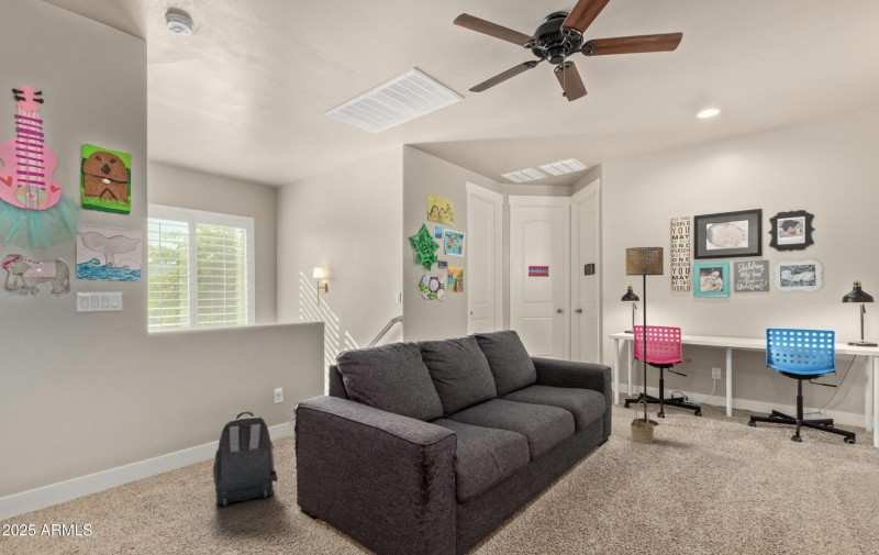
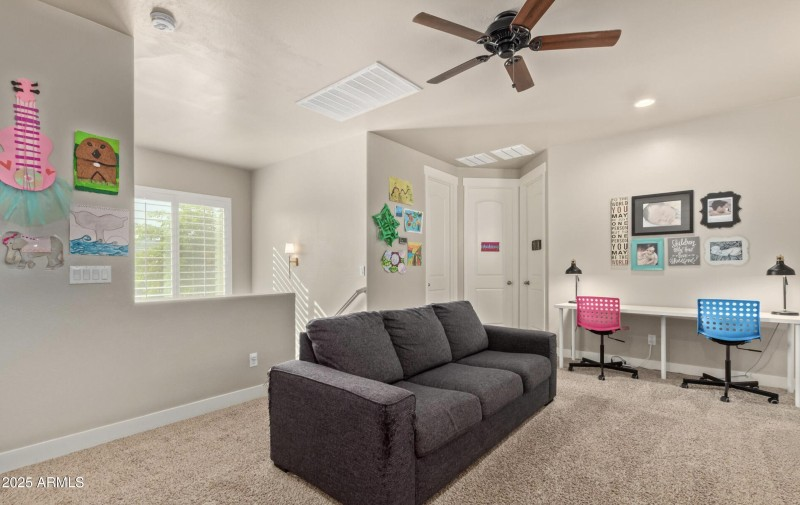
- backpack [212,410,279,508]
- floor lamp [625,246,665,426]
- basket [630,399,655,444]
